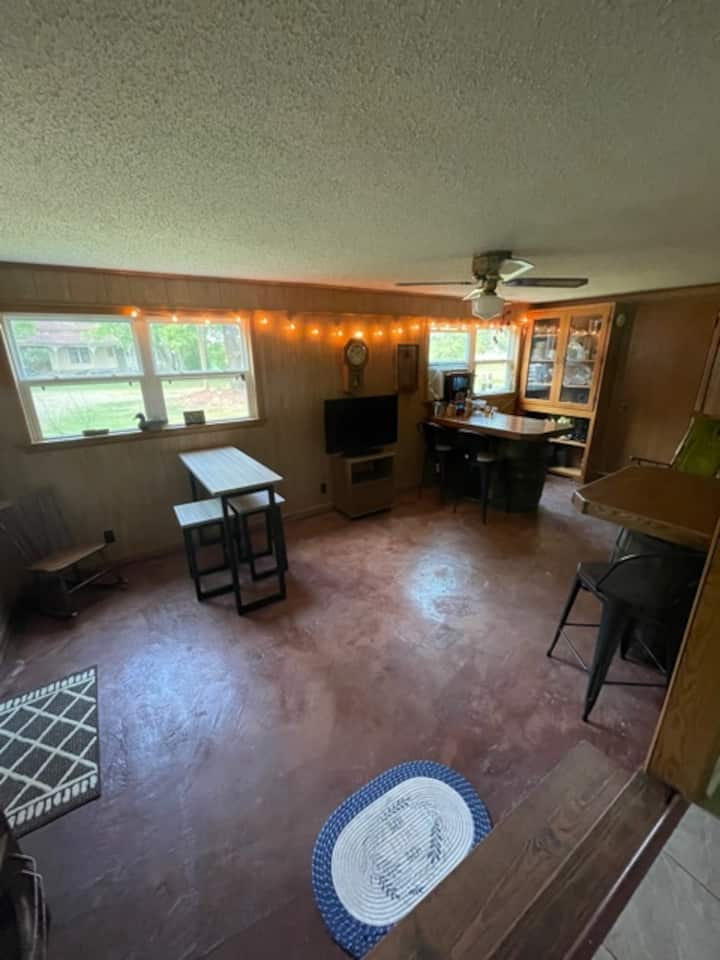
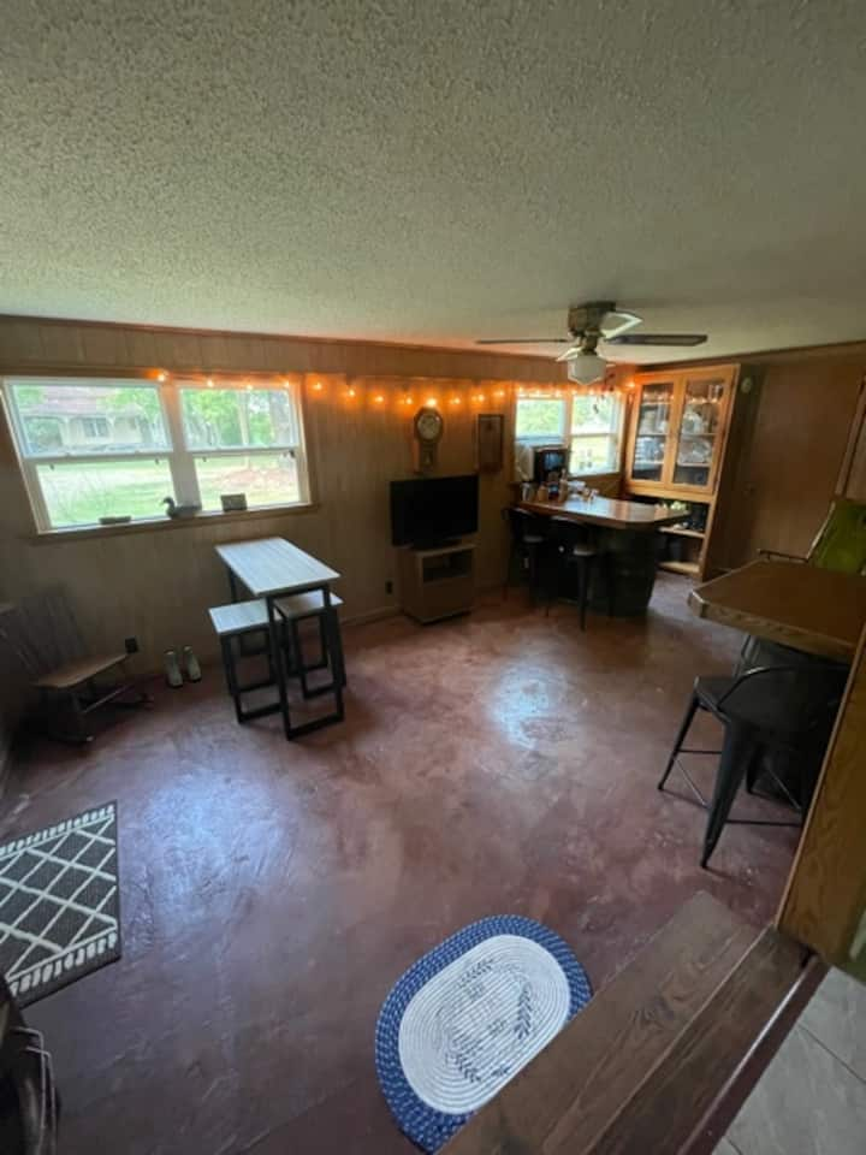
+ boots [165,644,202,687]
